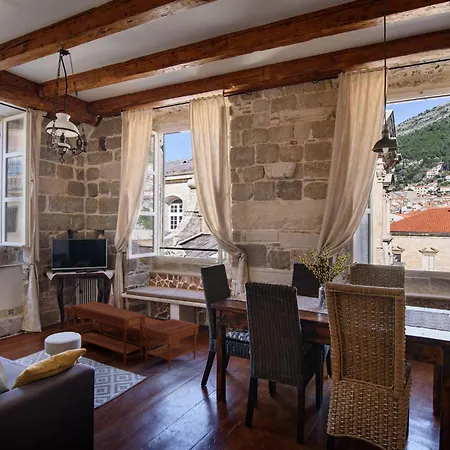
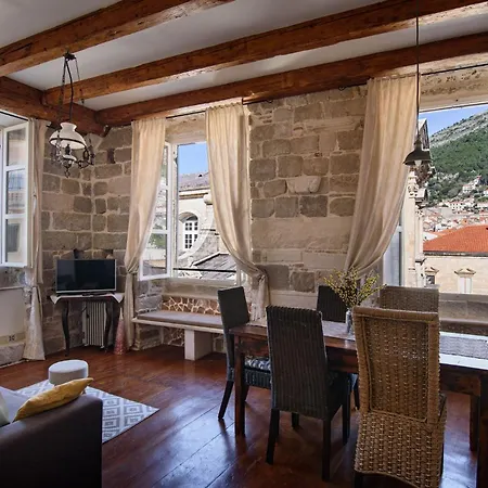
- coffee table [63,301,200,371]
